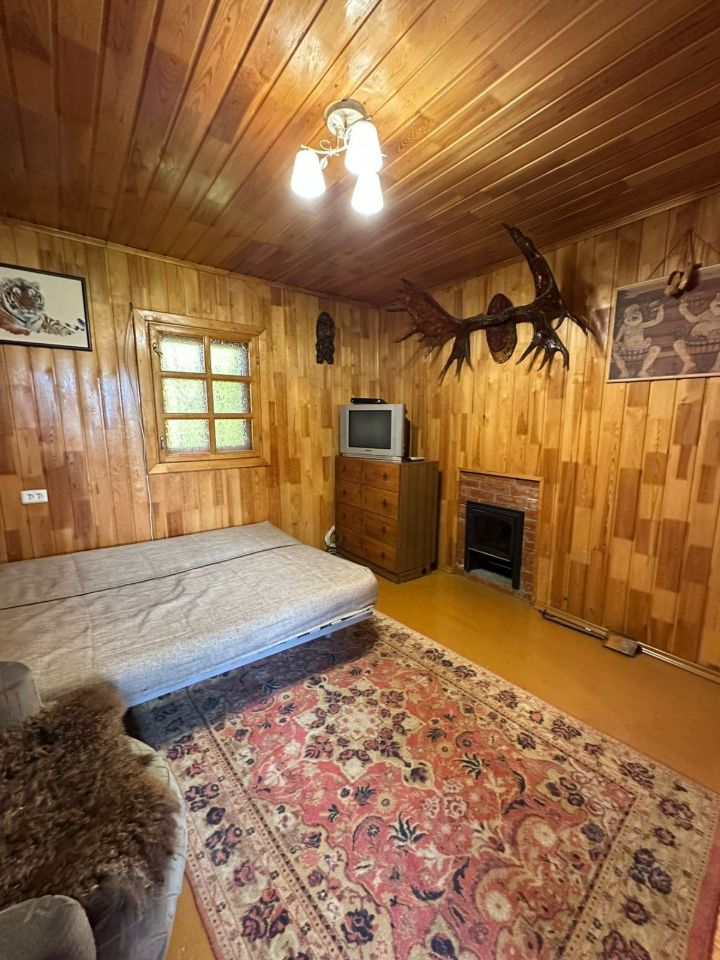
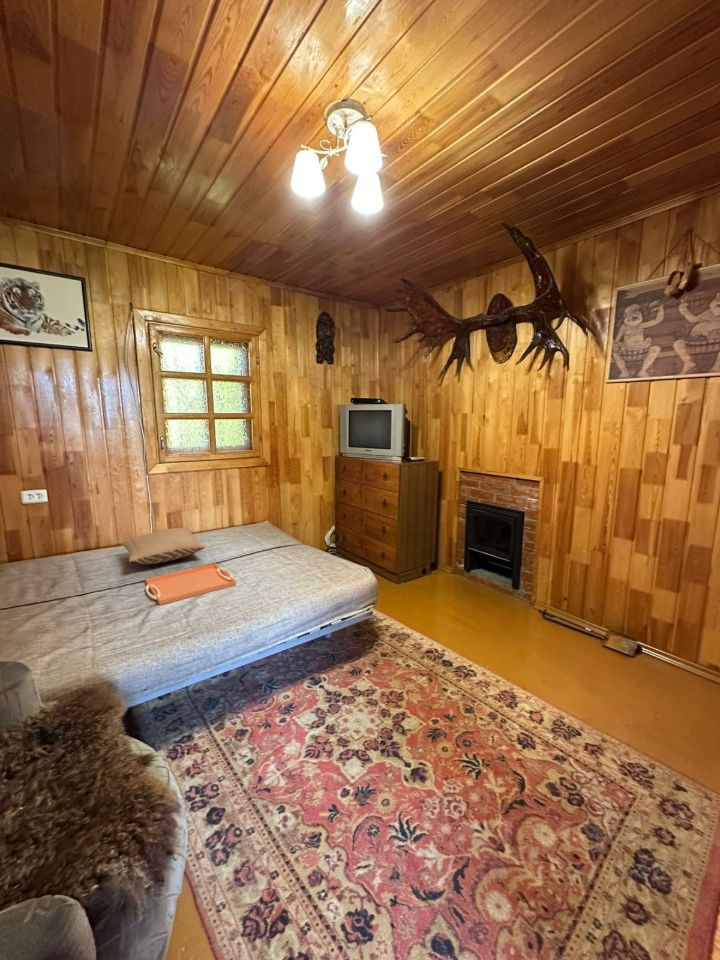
+ serving tray [145,563,237,606]
+ pillow [119,527,206,565]
